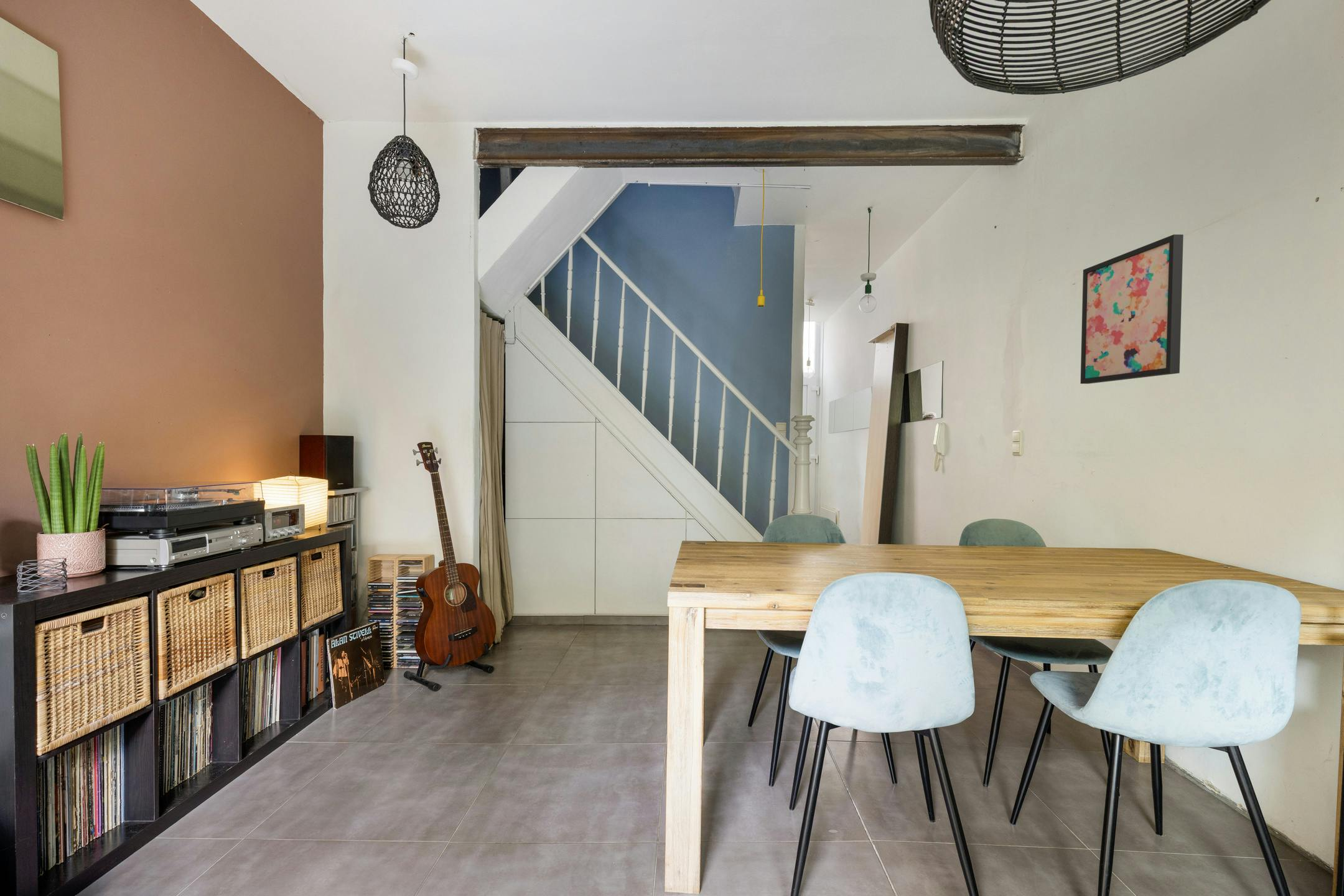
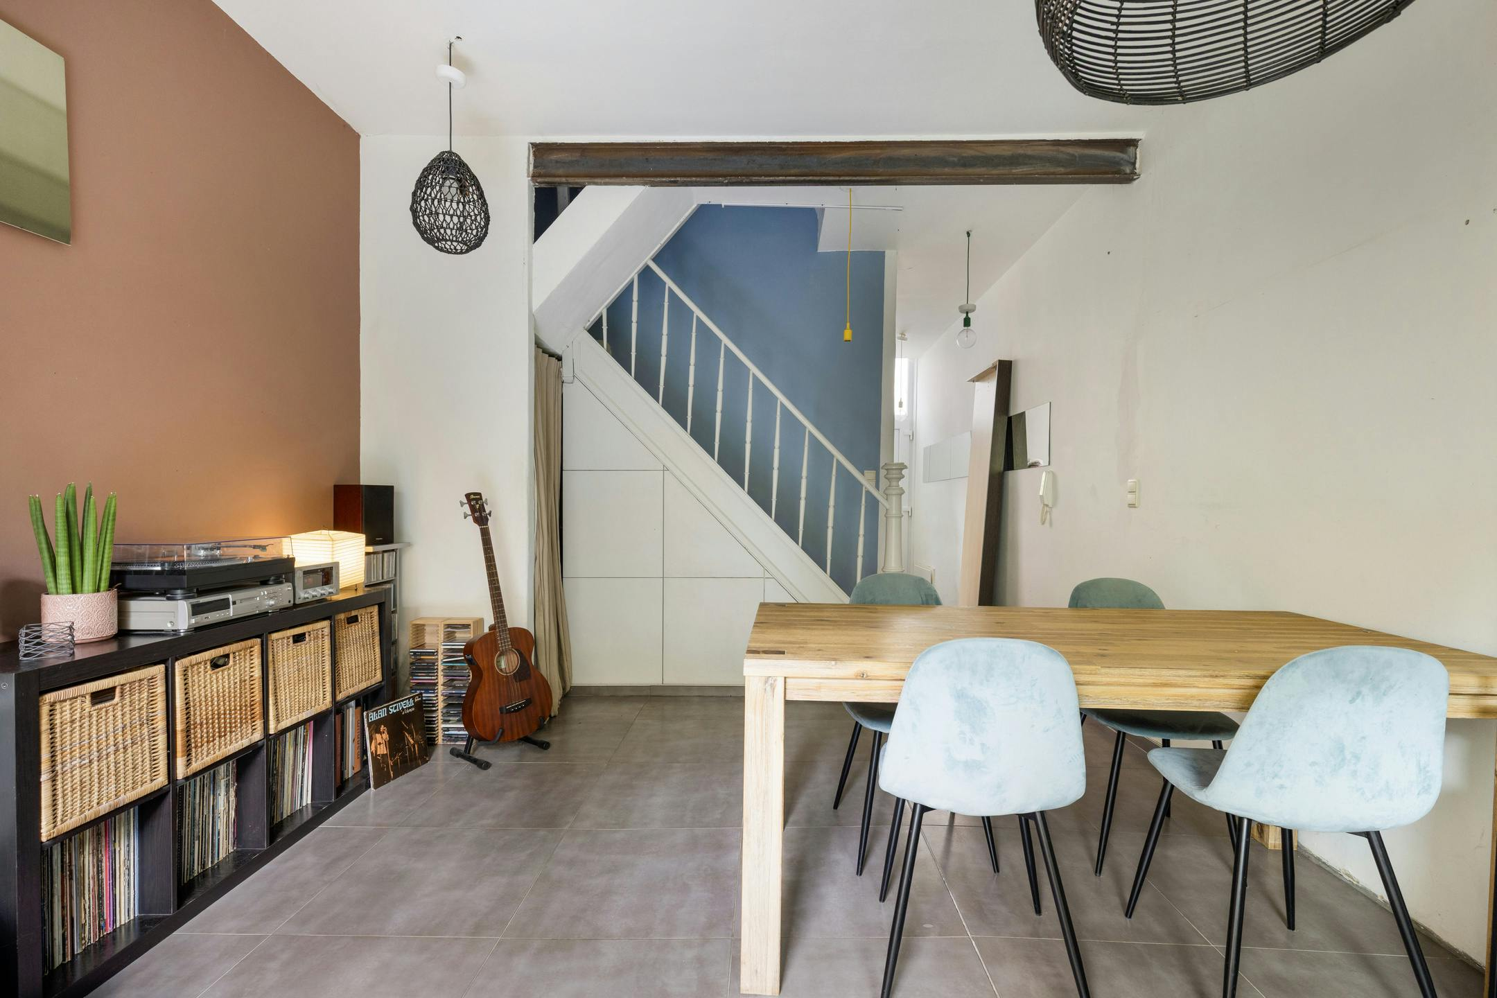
- wall art [1080,234,1184,385]
